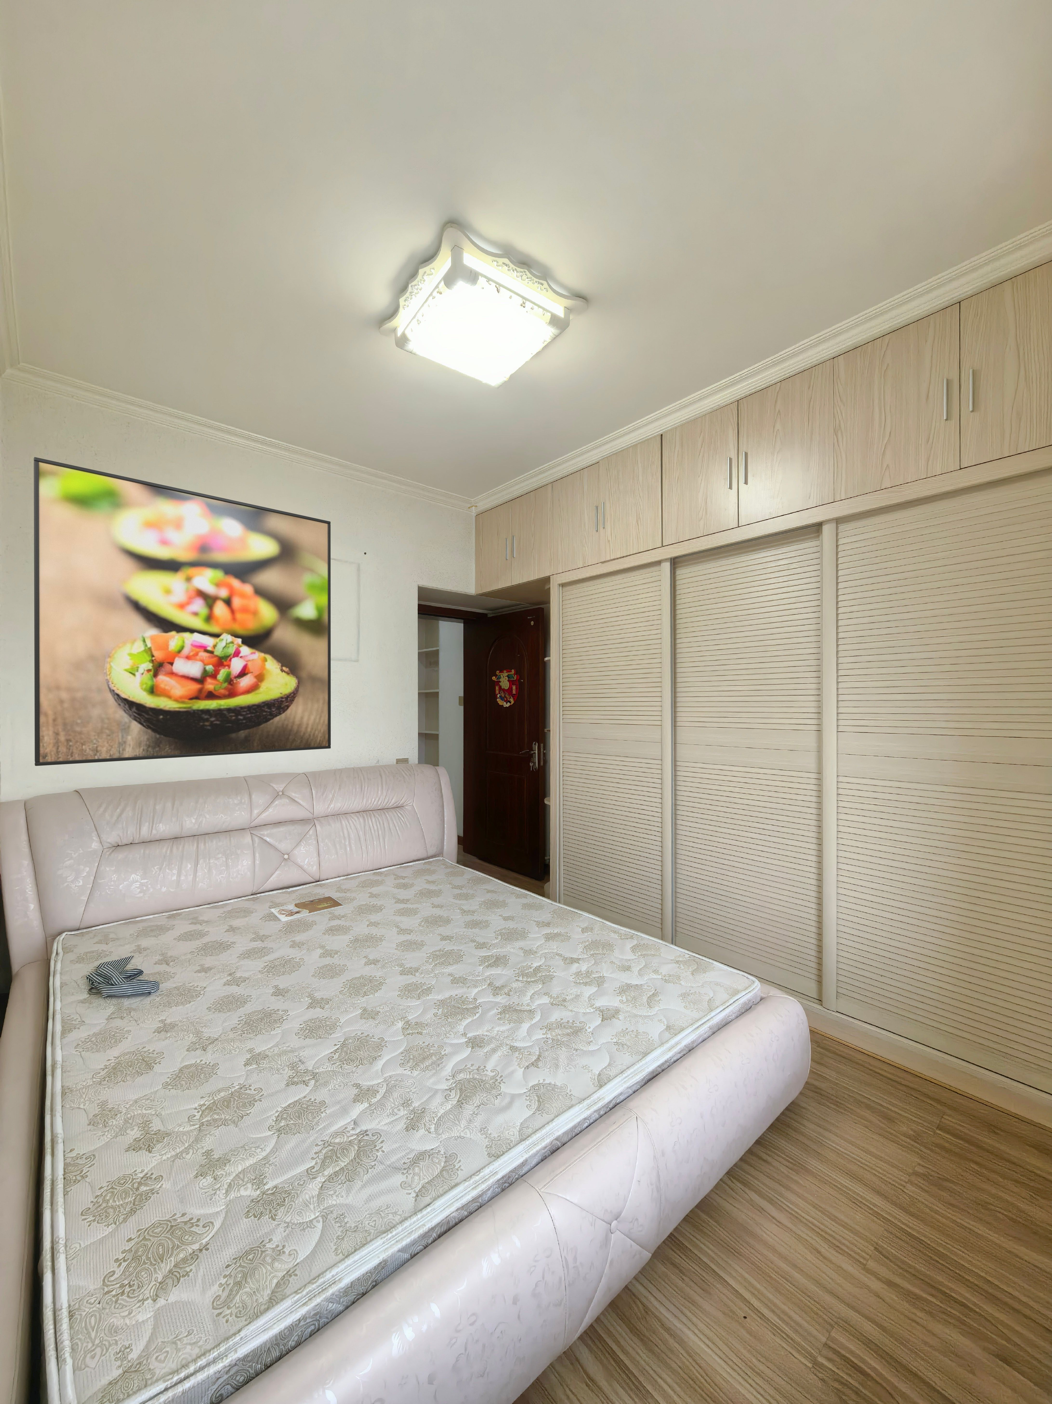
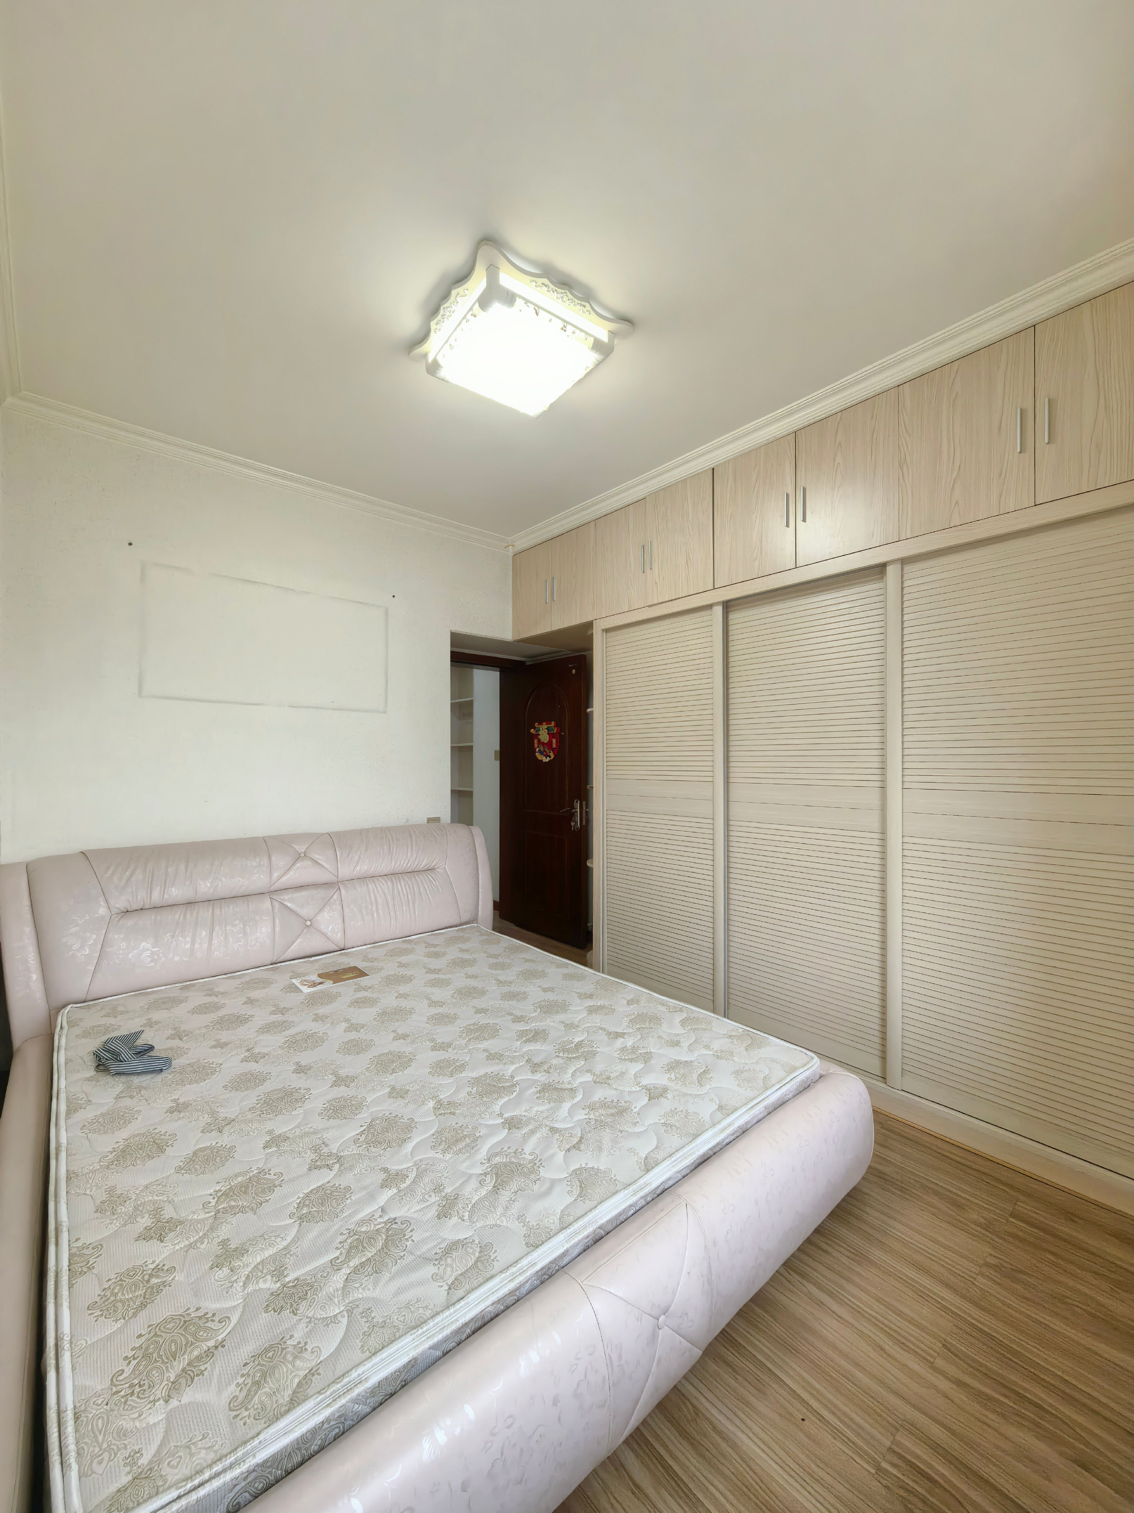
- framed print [33,457,332,766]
